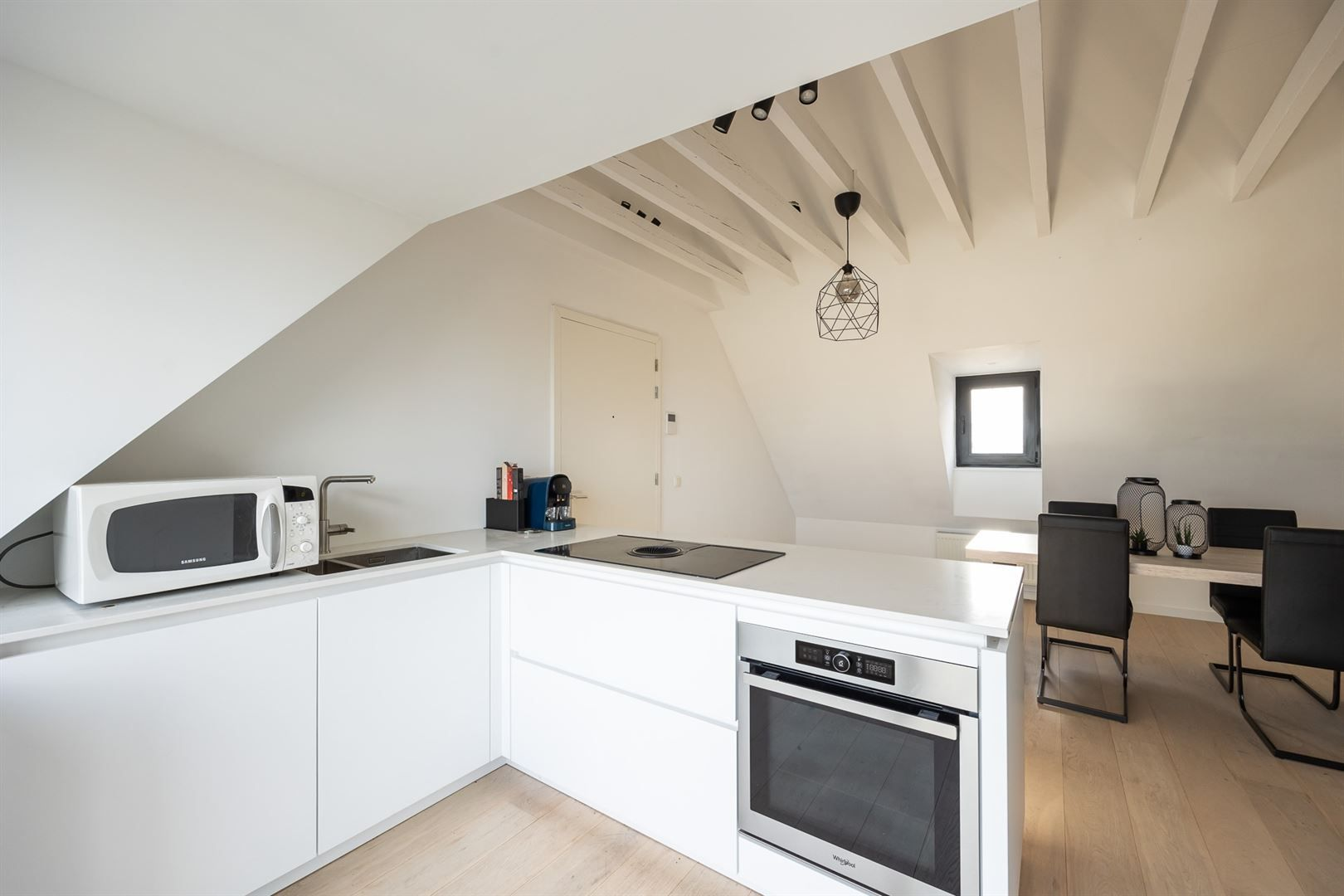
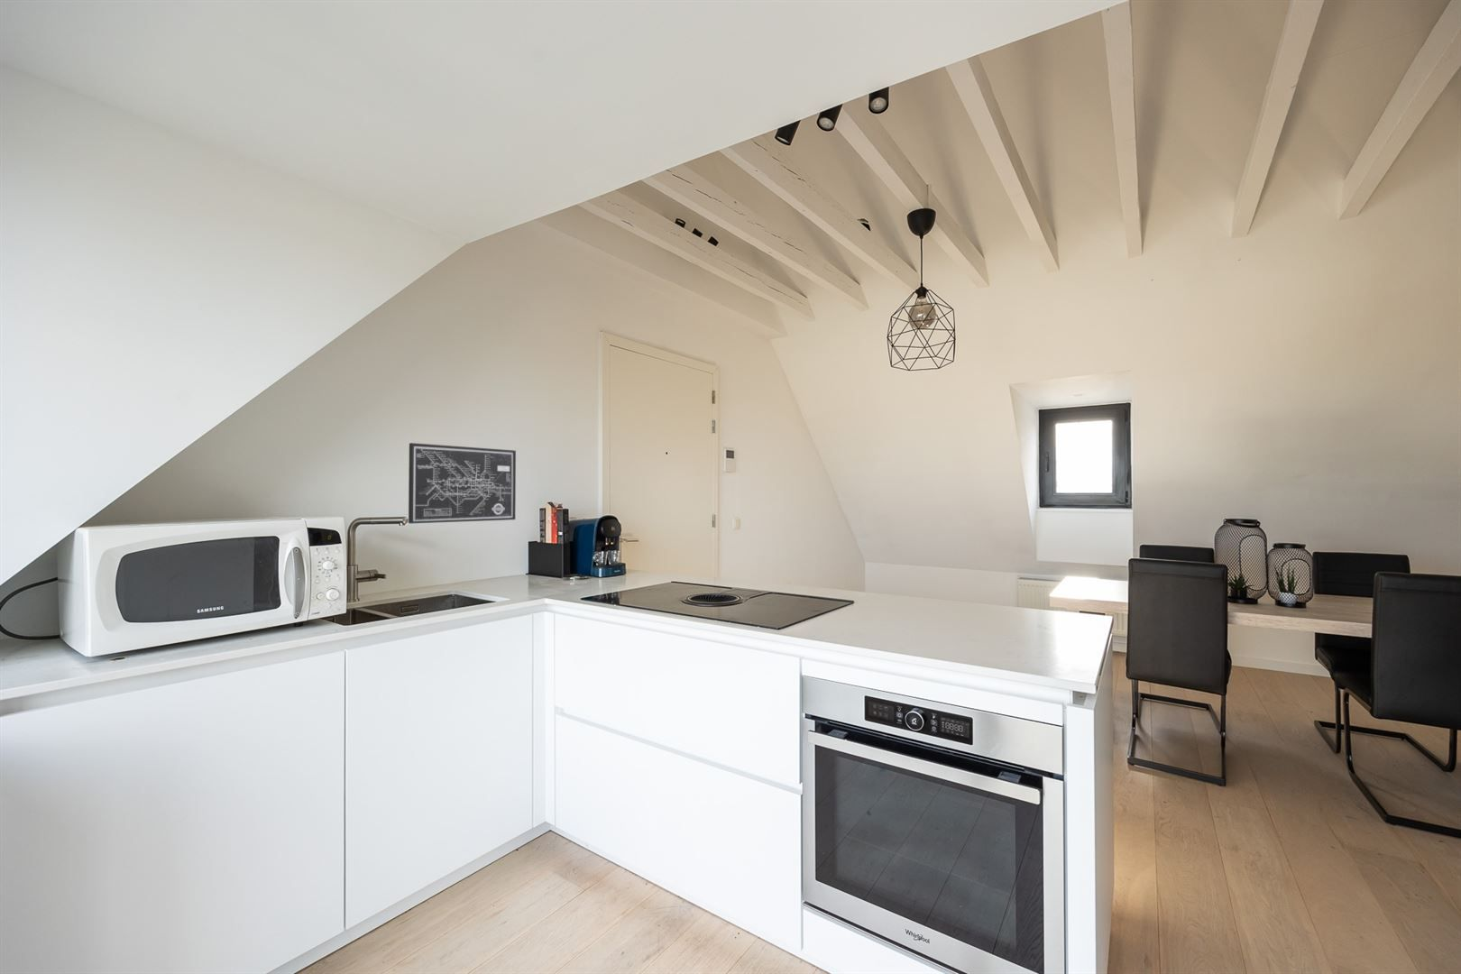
+ wall art [408,442,516,524]
